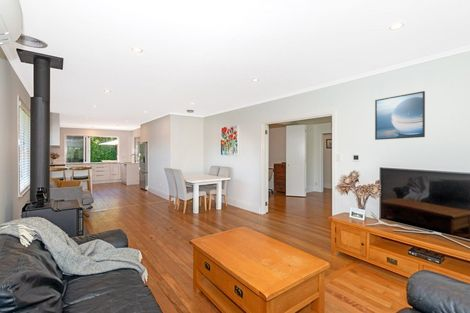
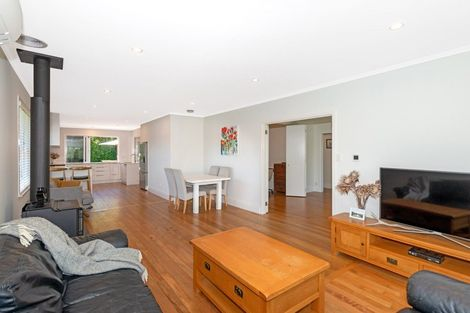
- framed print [374,90,426,141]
